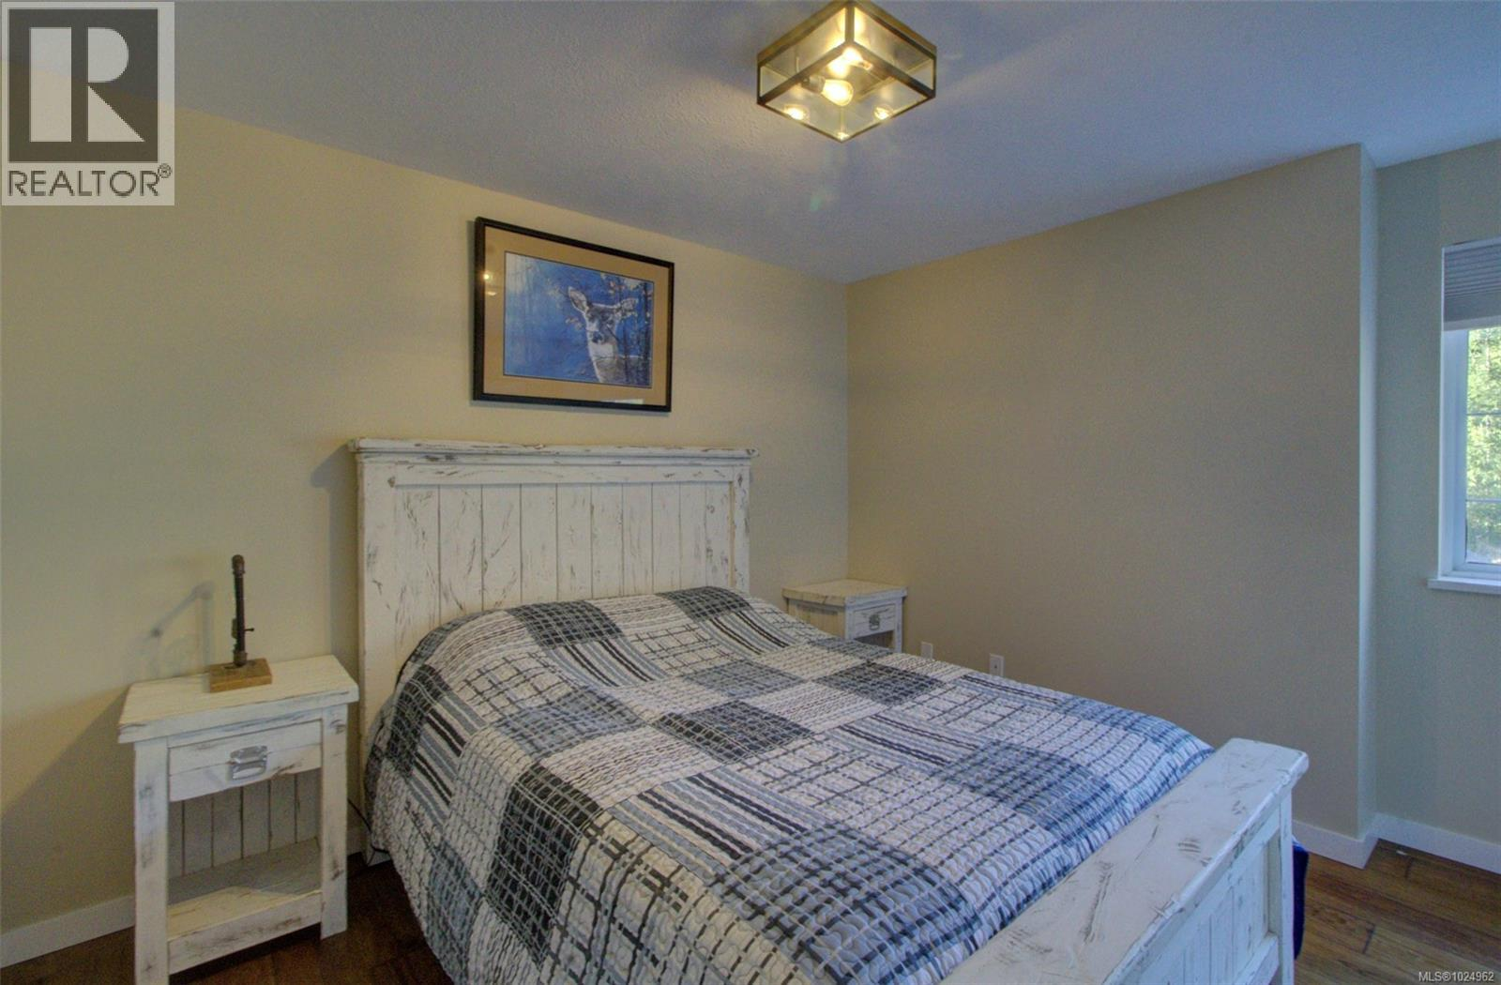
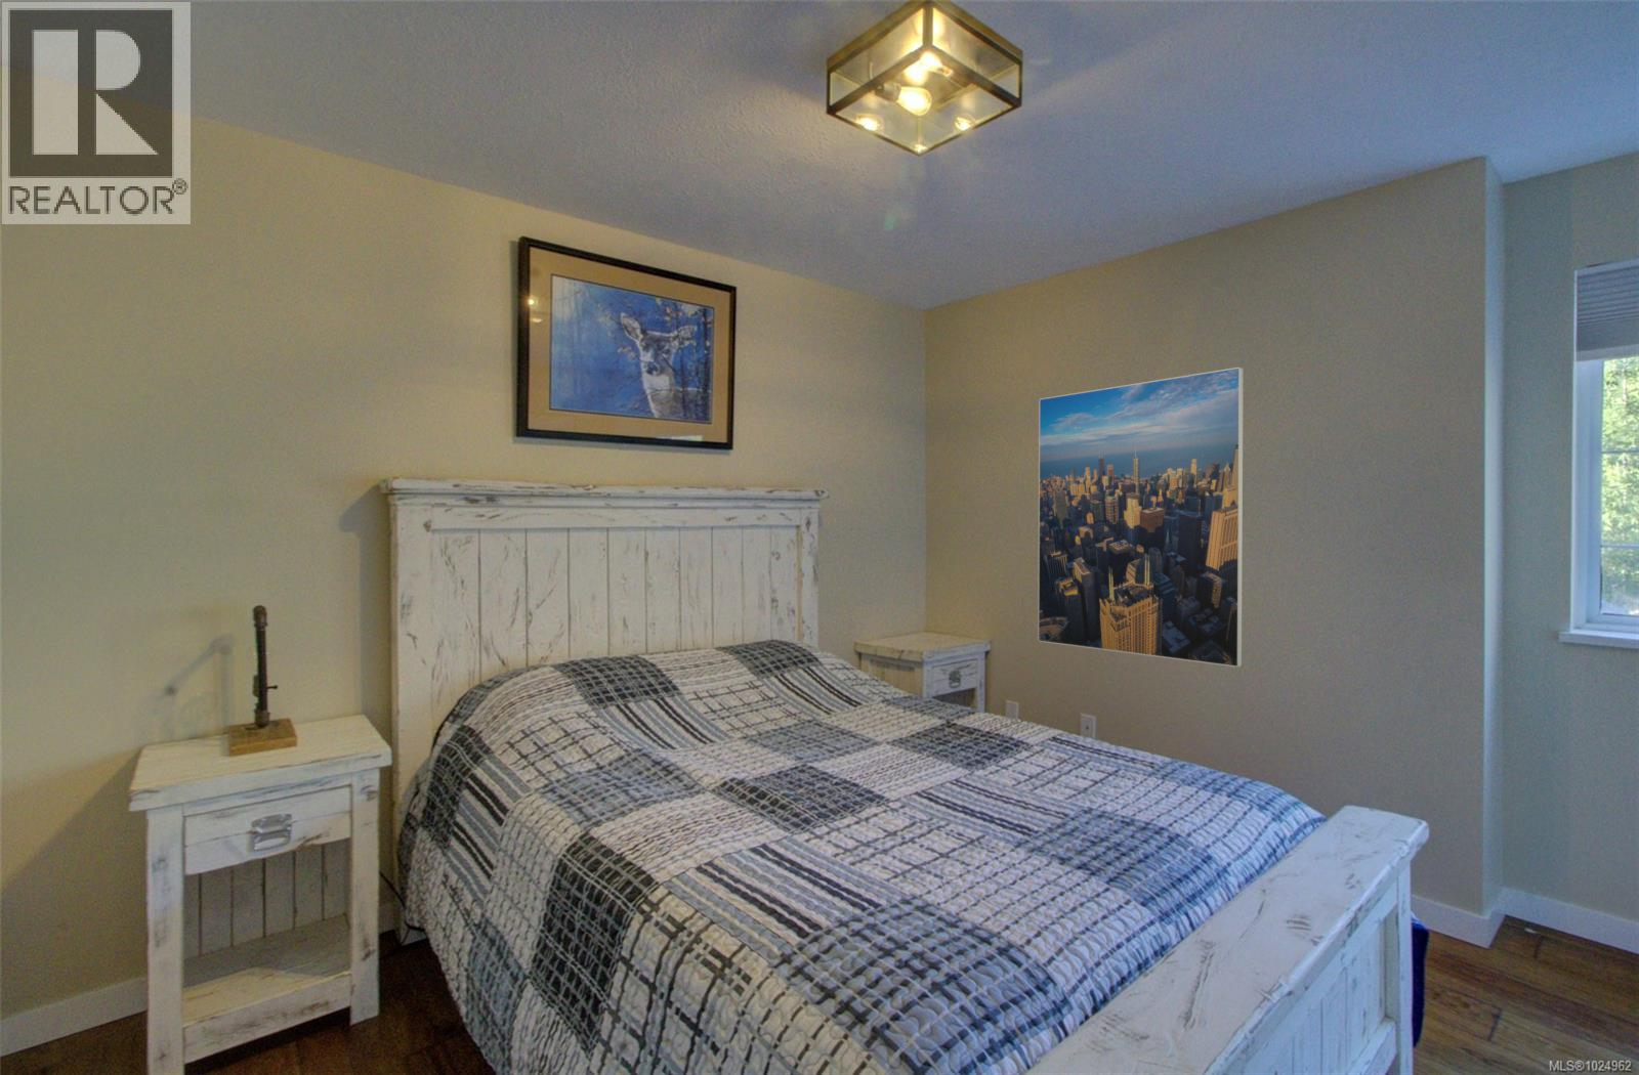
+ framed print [1037,366,1244,668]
